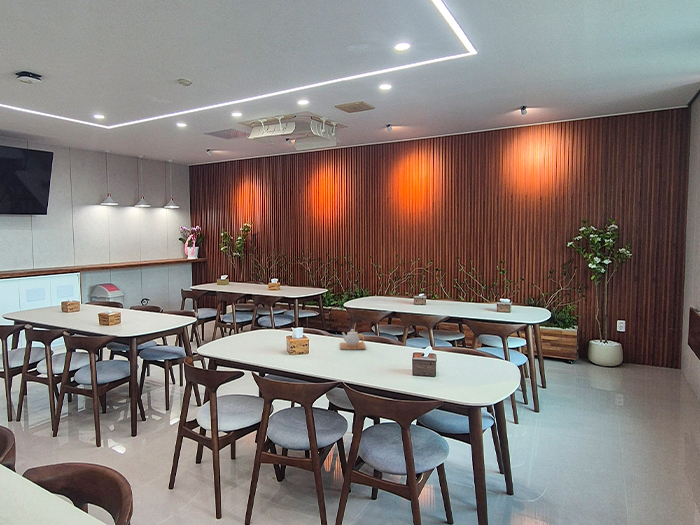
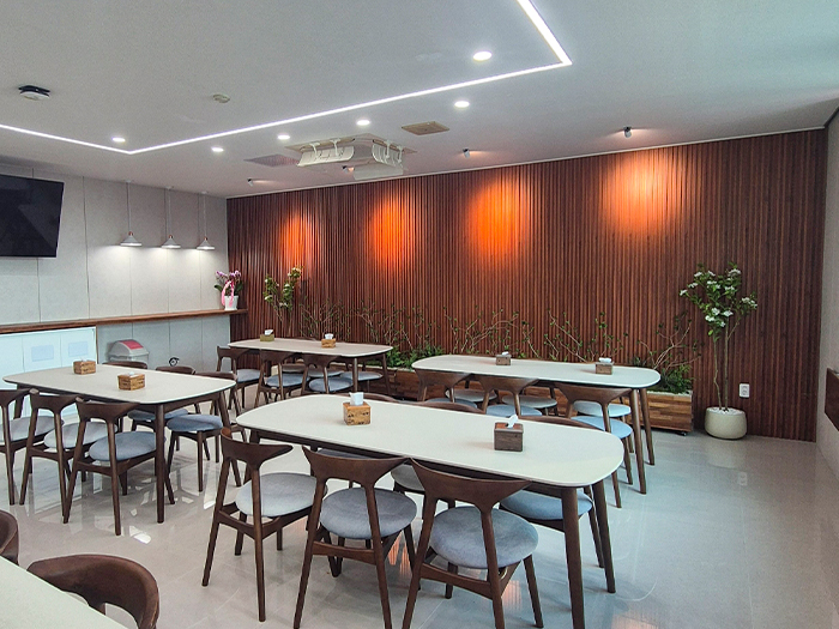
- teapot [339,328,367,351]
